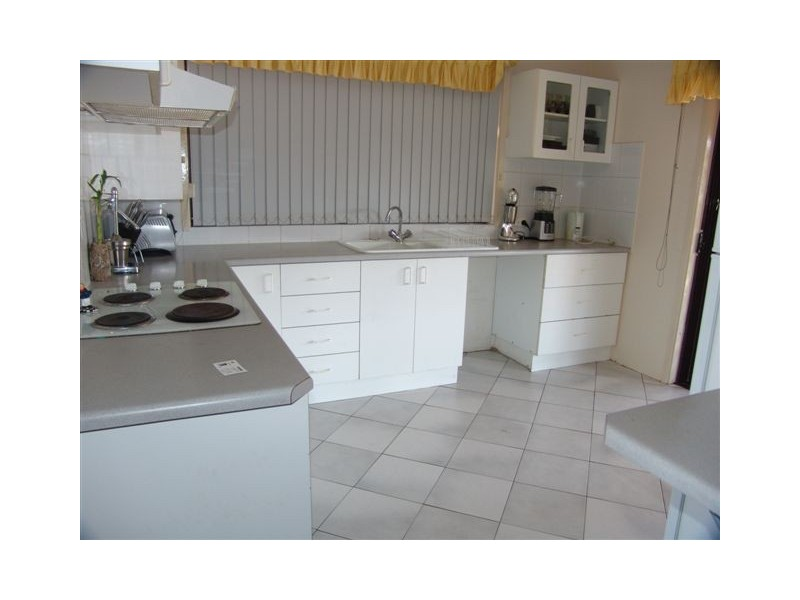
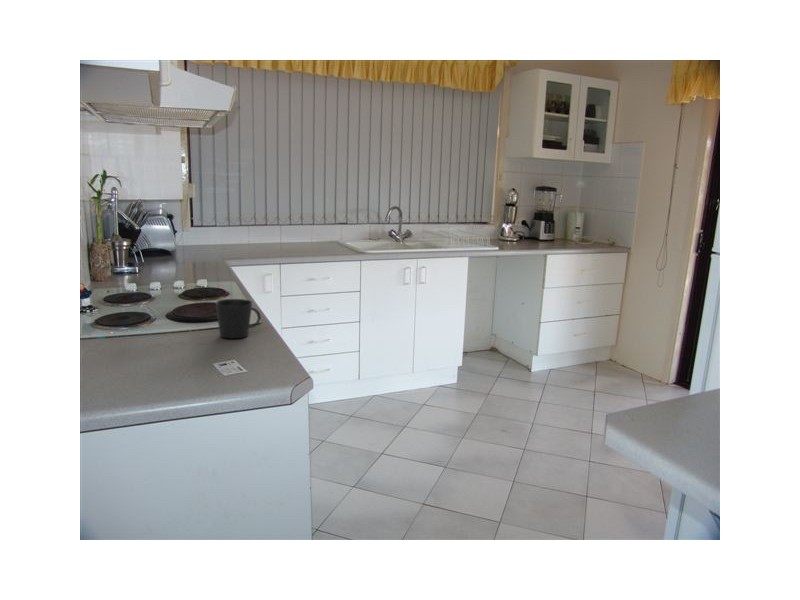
+ cup [215,298,262,339]
